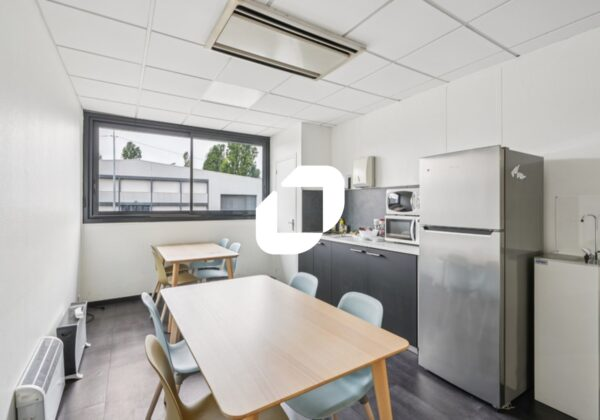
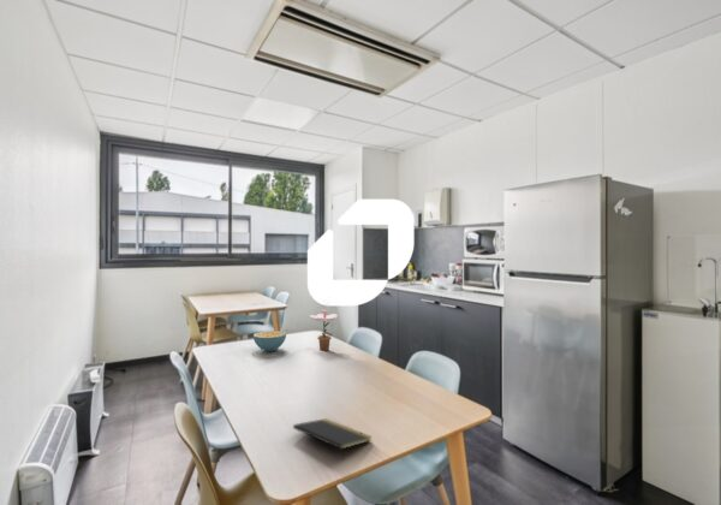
+ cereal bowl [252,329,287,352]
+ notepad [292,417,374,462]
+ flower [309,296,339,352]
